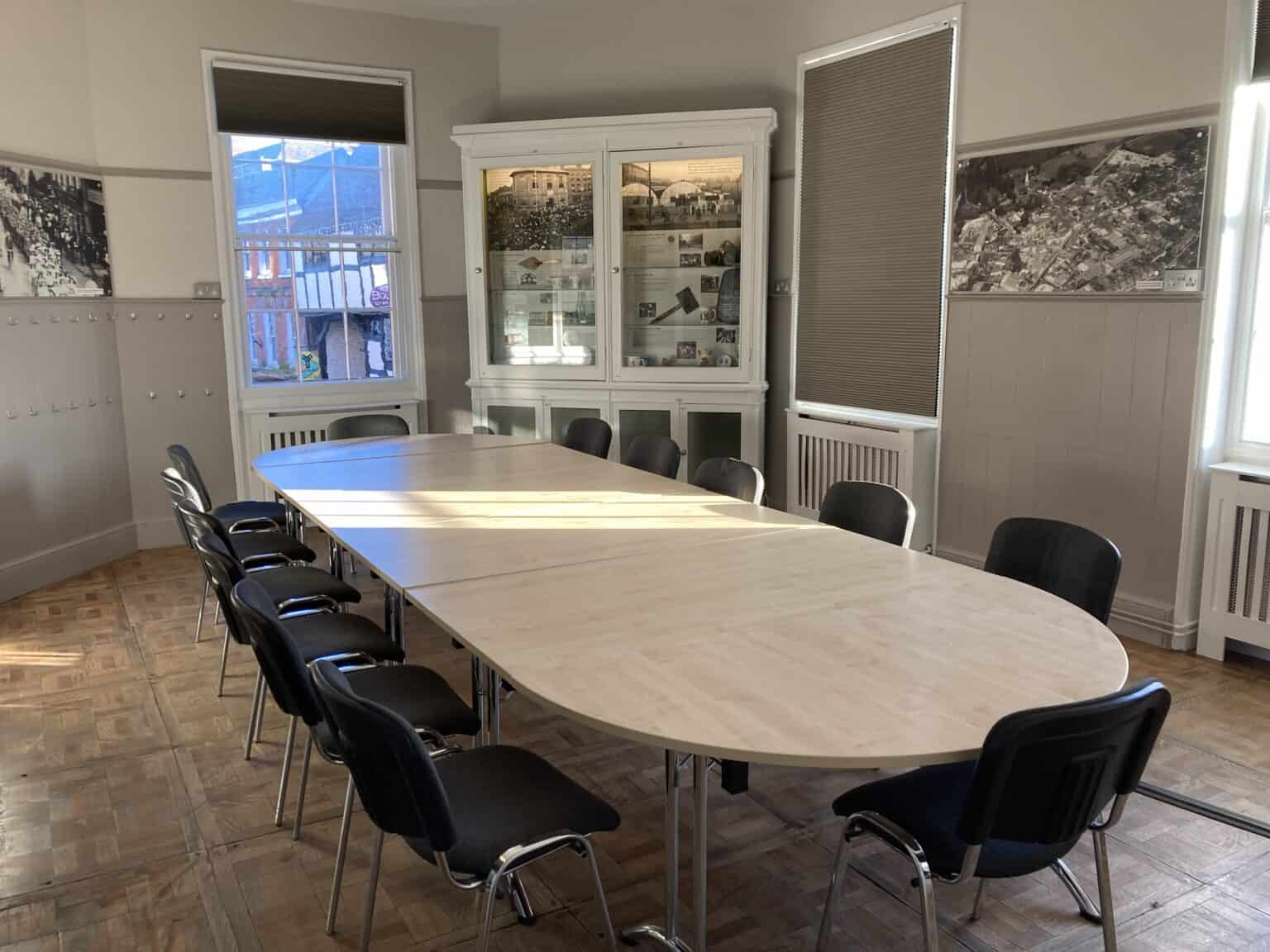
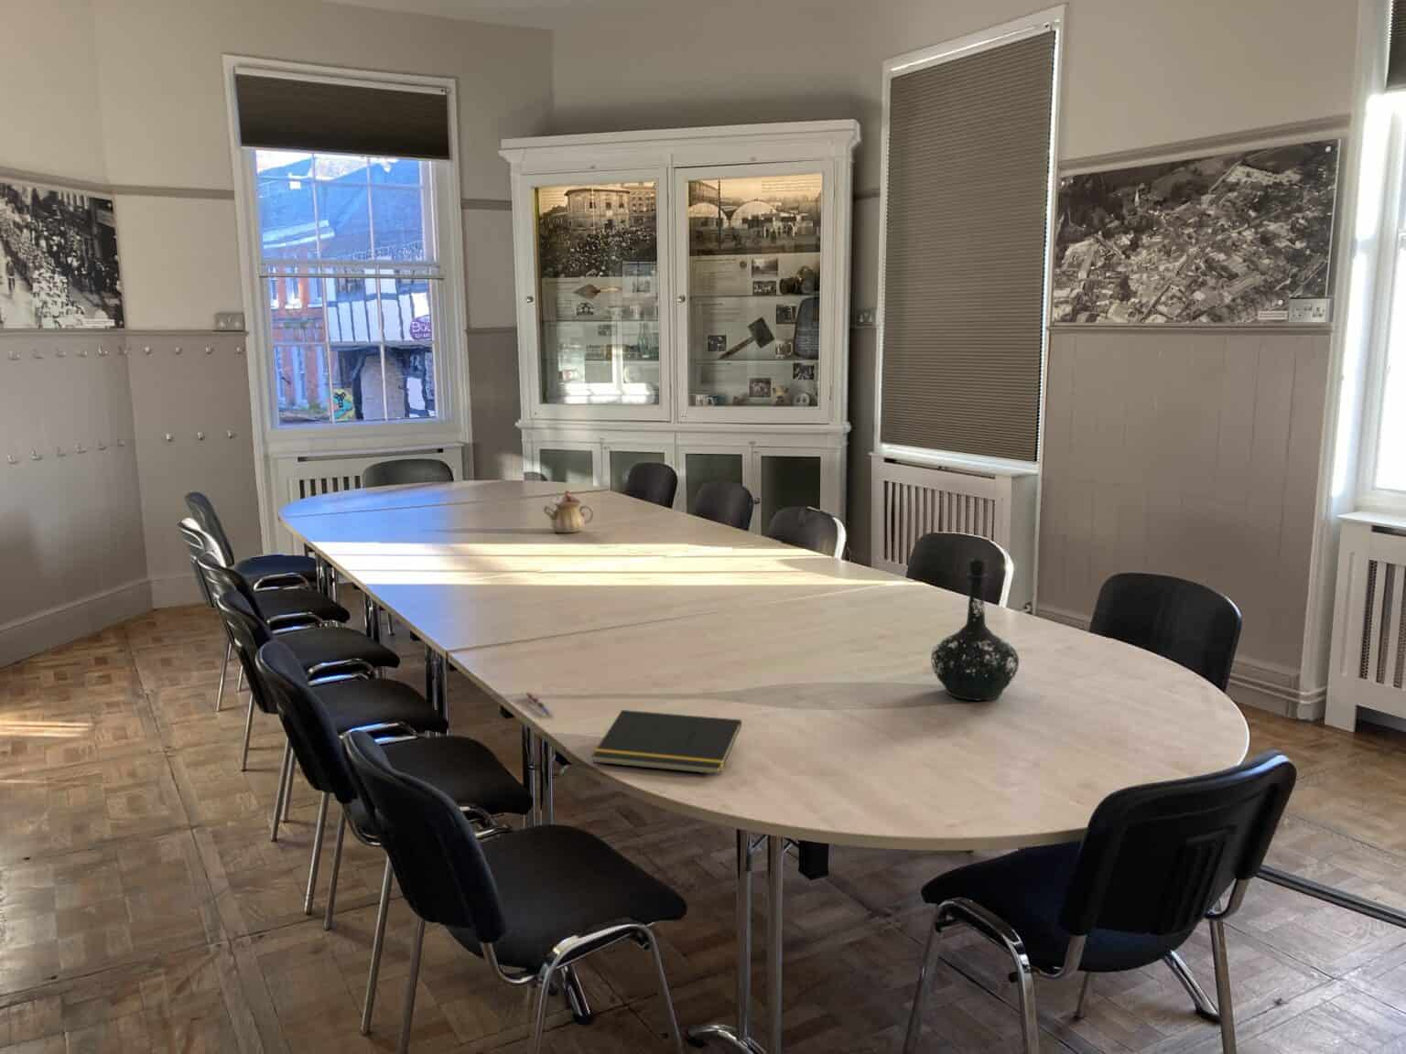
+ pen [525,691,552,717]
+ bottle [930,558,1020,702]
+ teapot [542,489,595,534]
+ notepad [591,709,743,775]
